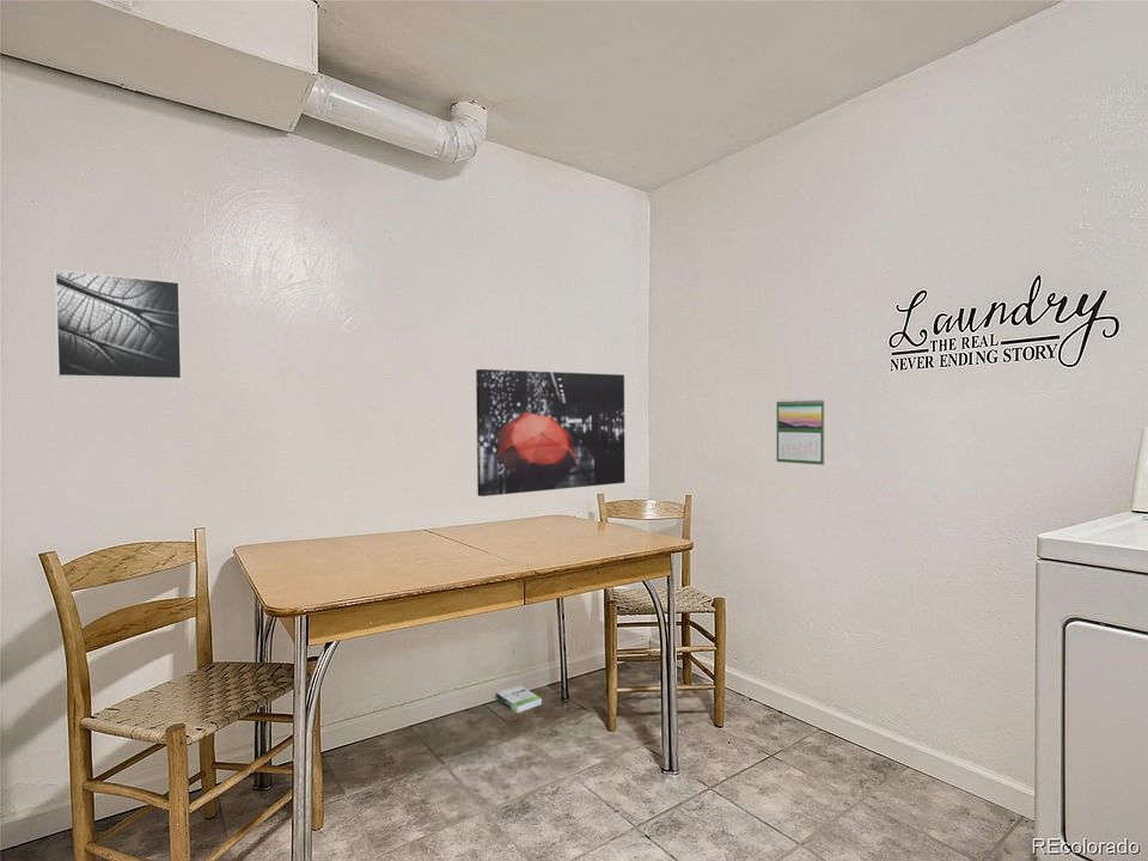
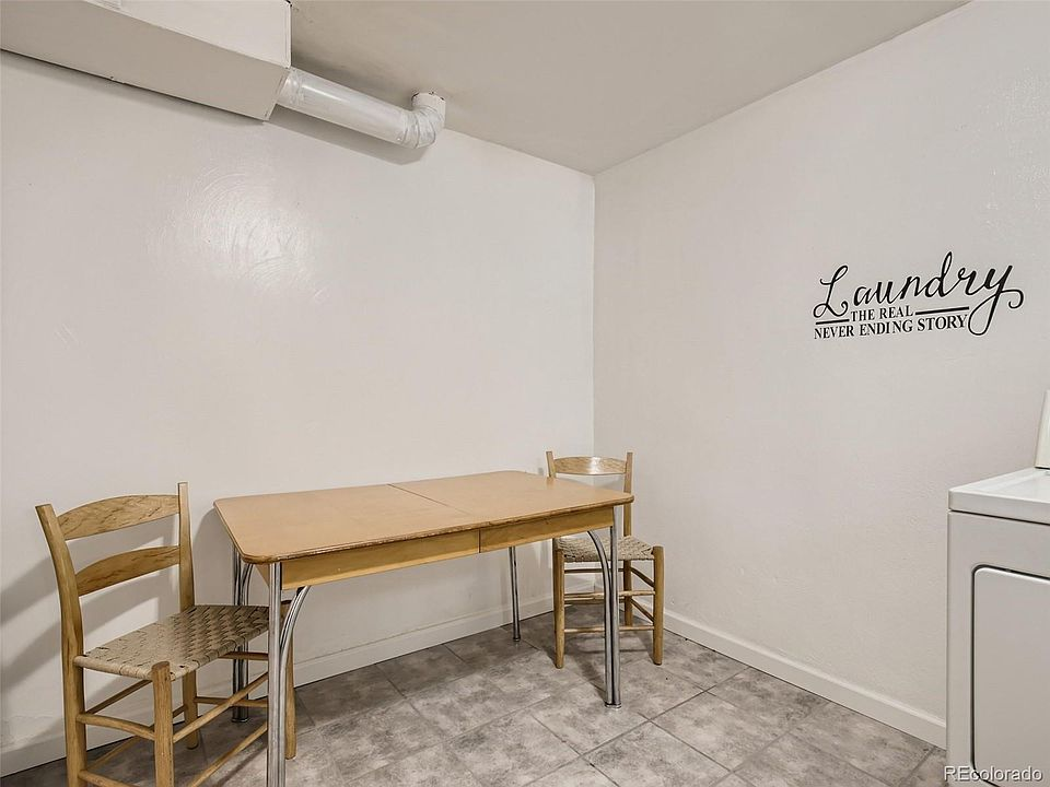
- calendar [776,397,826,466]
- wall art [475,368,627,497]
- box [495,684,543,714]
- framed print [54,269,183,380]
